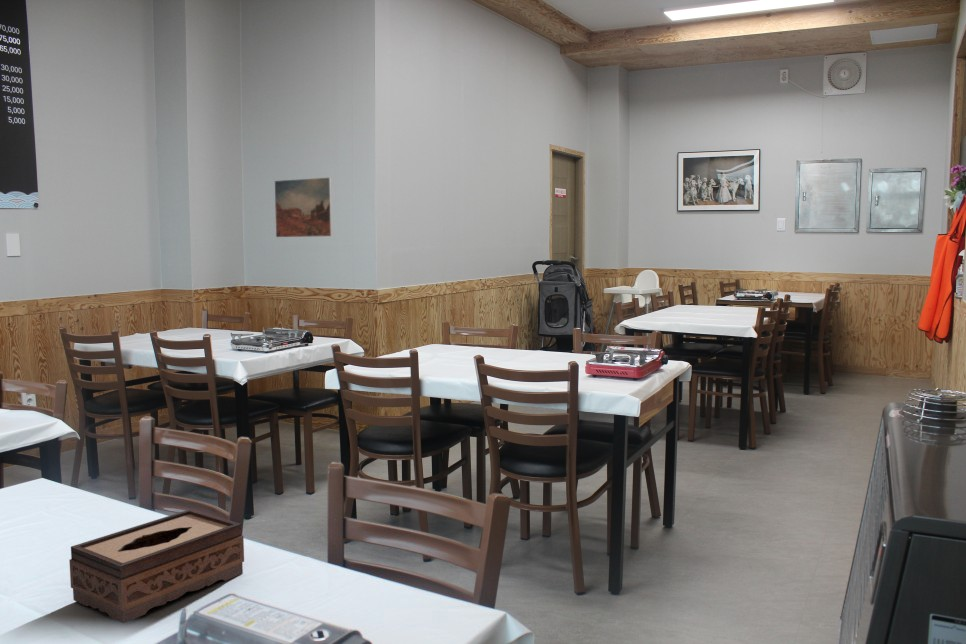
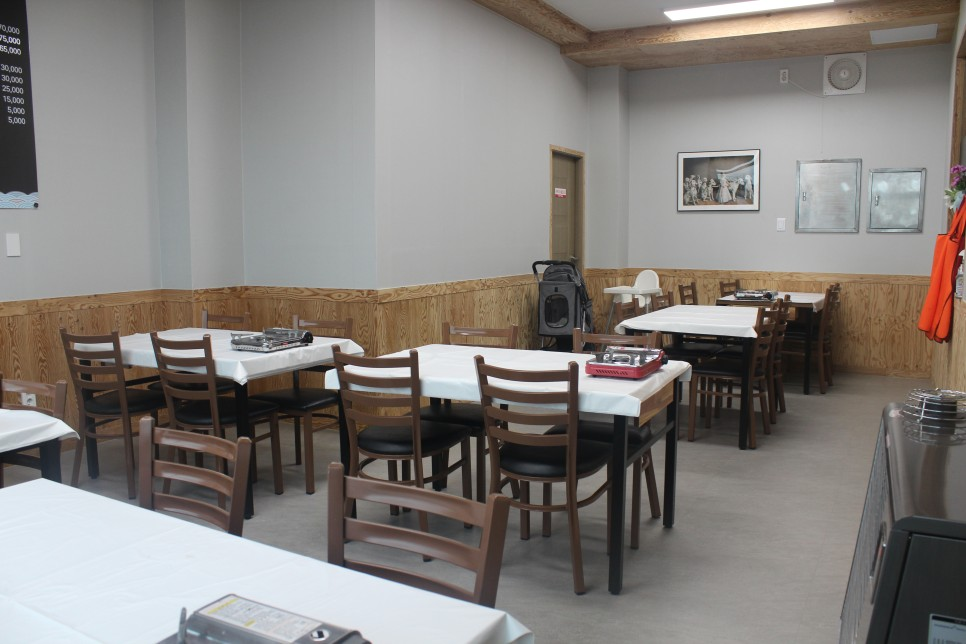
- tissue box [68,508,245,624]
- wall art [274,177,333,238]
